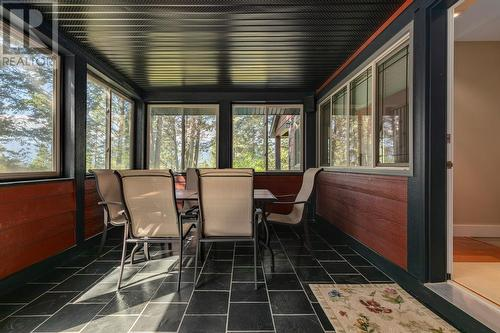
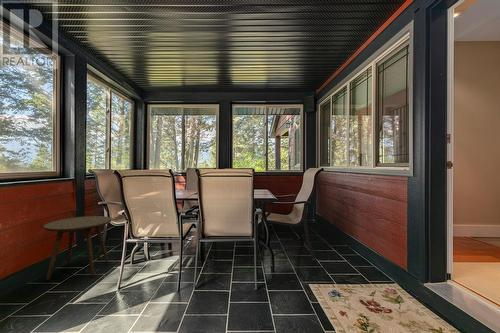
+ side table [43,215,112,281]
